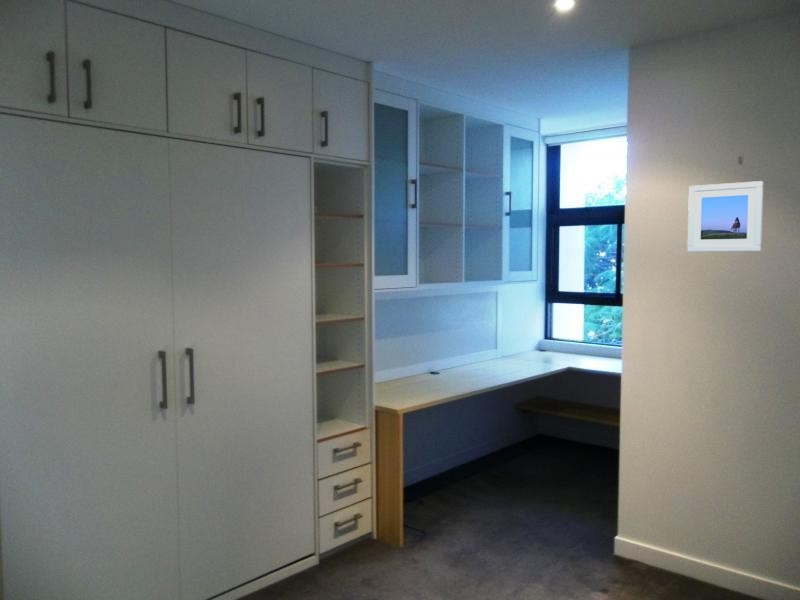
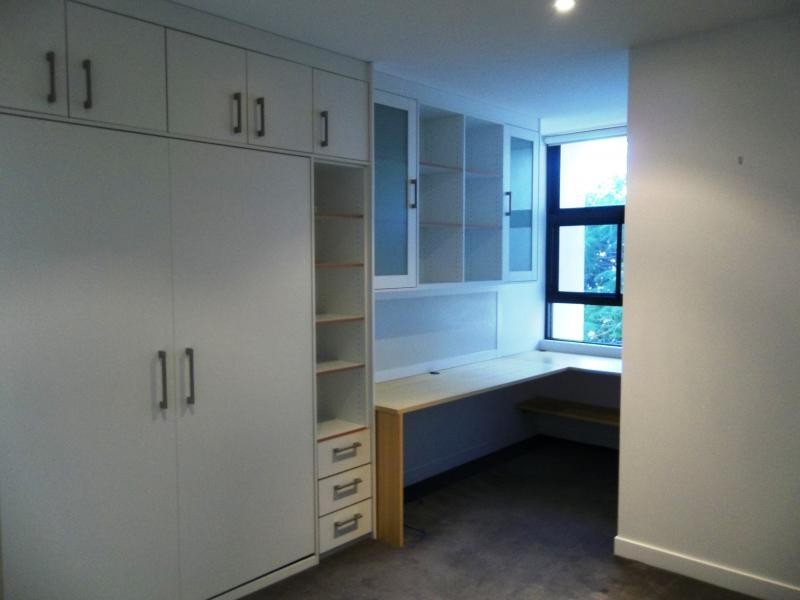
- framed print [686,180,765,253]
